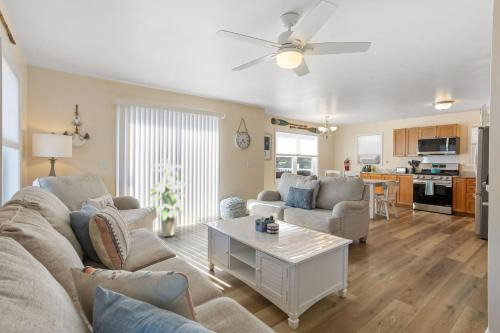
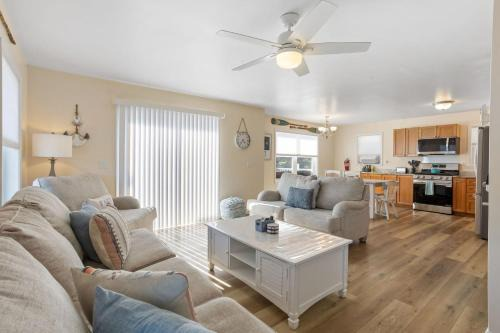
- indoor plant [148,158,188,237]
